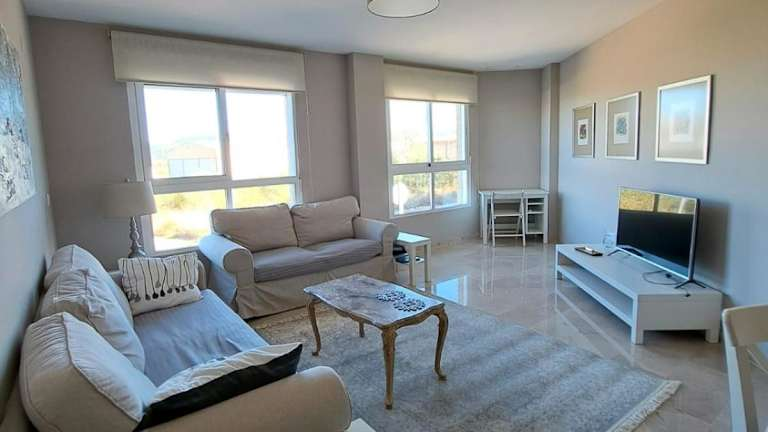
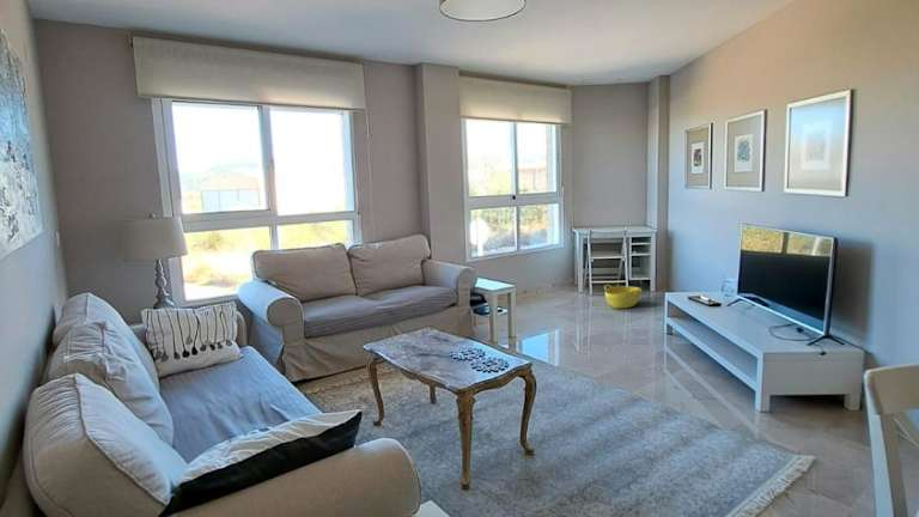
+ basket [603,284,643,309]
